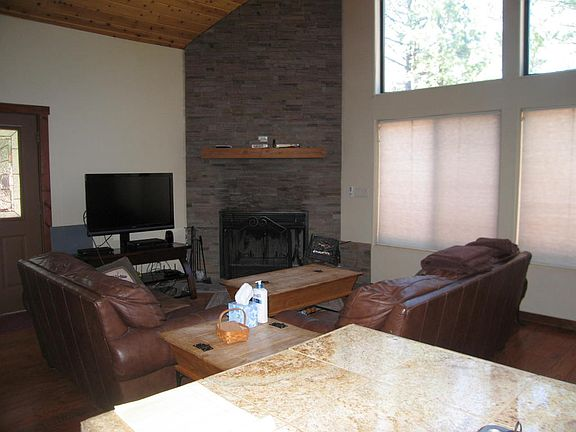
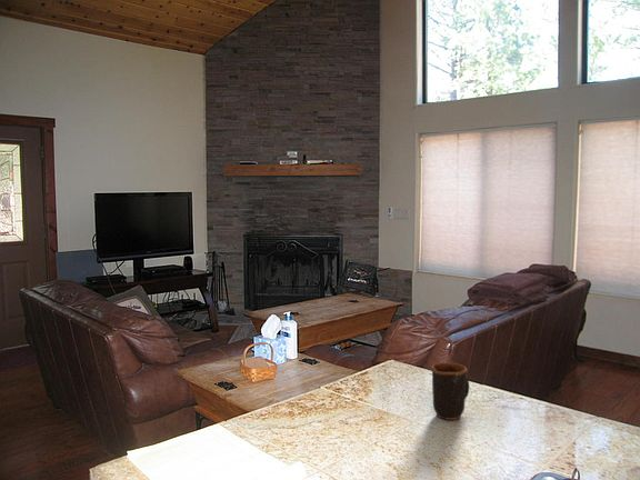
+ mug [430,361,470,421]
